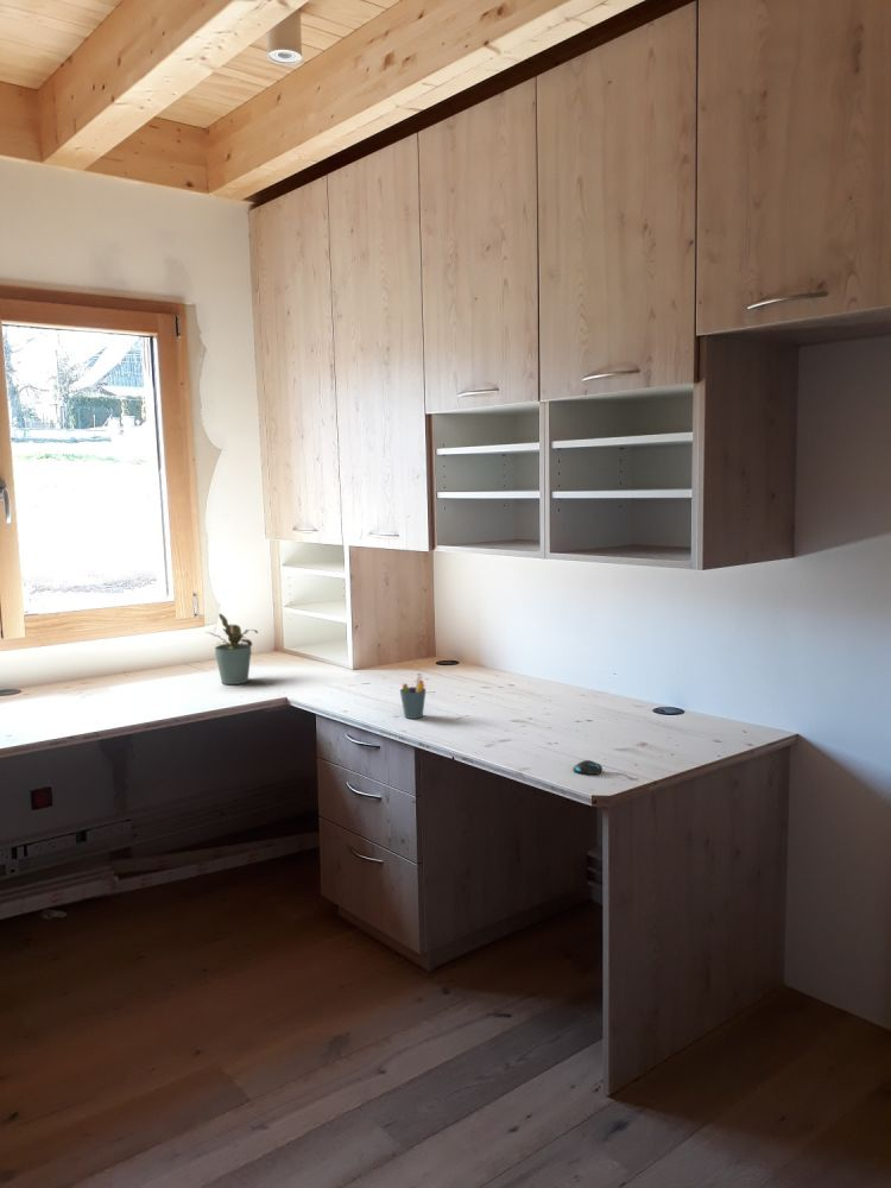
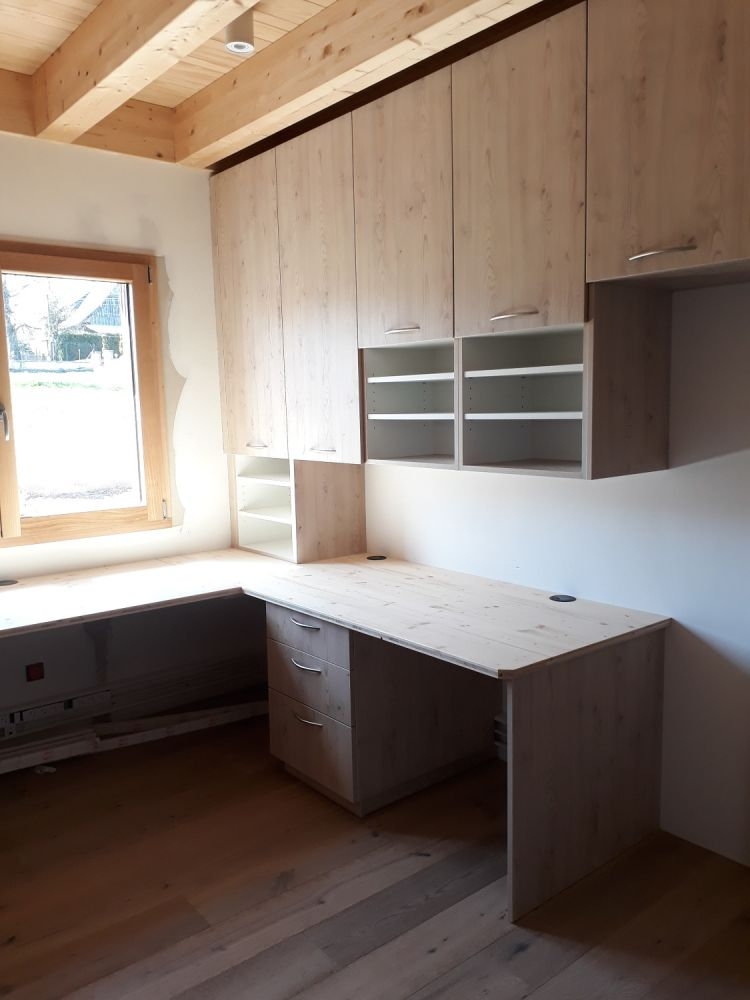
- mouse [571,759,639,781]
- pen holder [399,672,428,720]
- potted plant [204,612,259,685]
